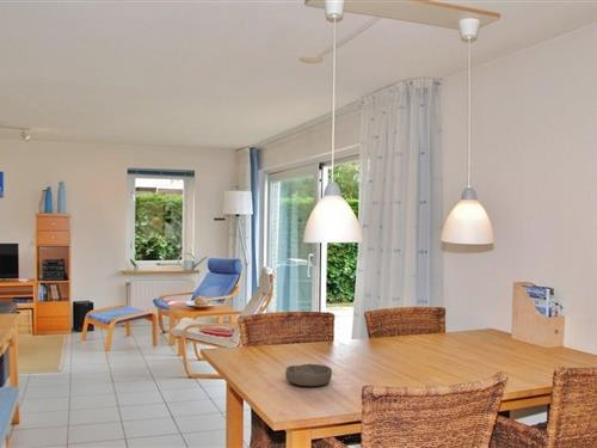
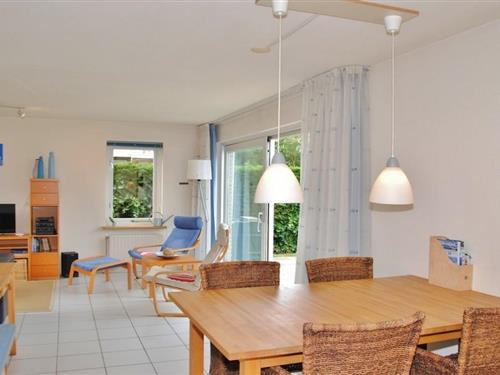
- bowl [284,363,333,387]
